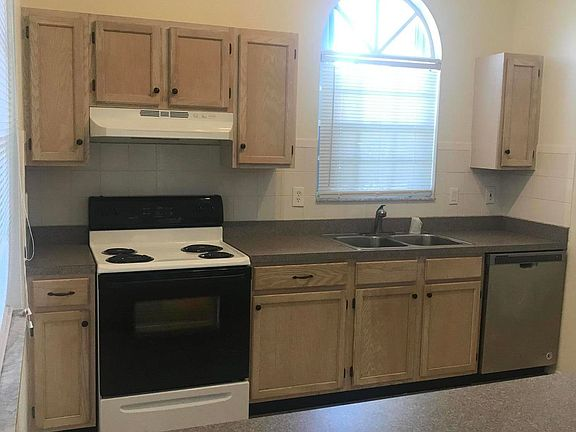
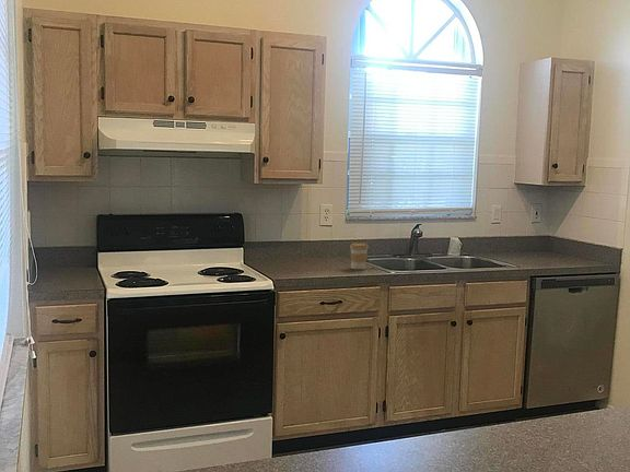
+ coffee cup [349,241,370,270]
